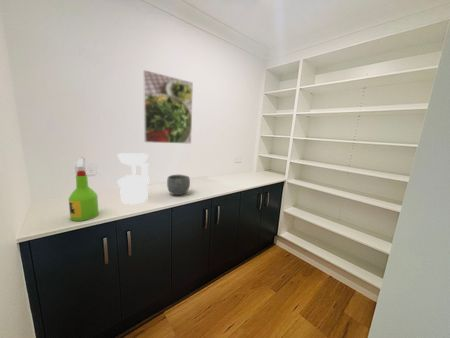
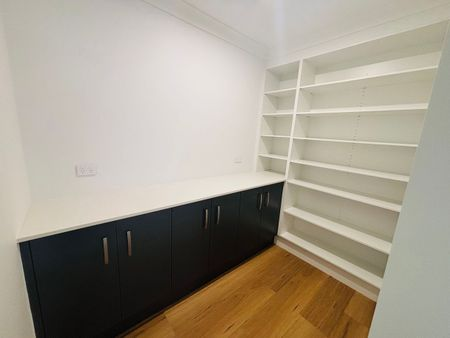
- spray bottle [68,157,100,222]
- juicer [116,152,150,205]
- bowl [166,174,191,196]
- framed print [142,69,194,145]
